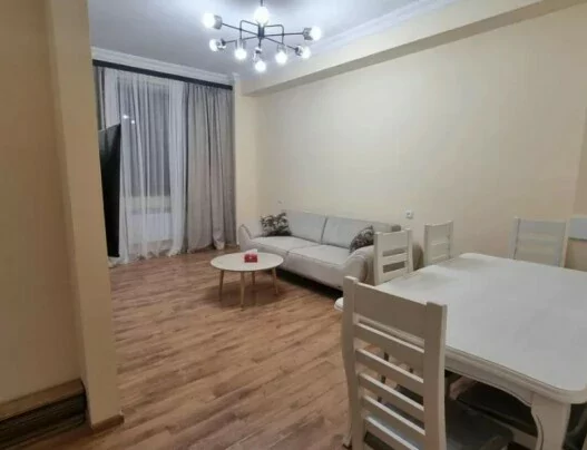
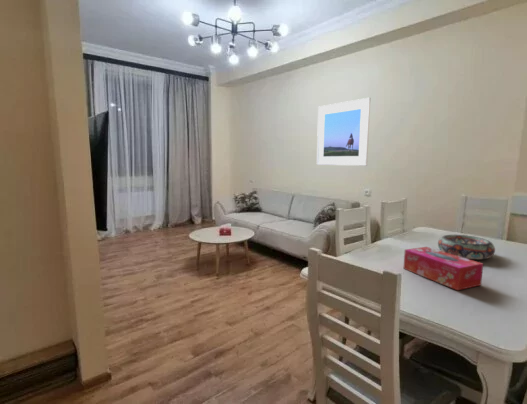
+ decorative bowl [437,234,496,260]
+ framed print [316,97,371,167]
+ tissue box [403,246,484,291]
